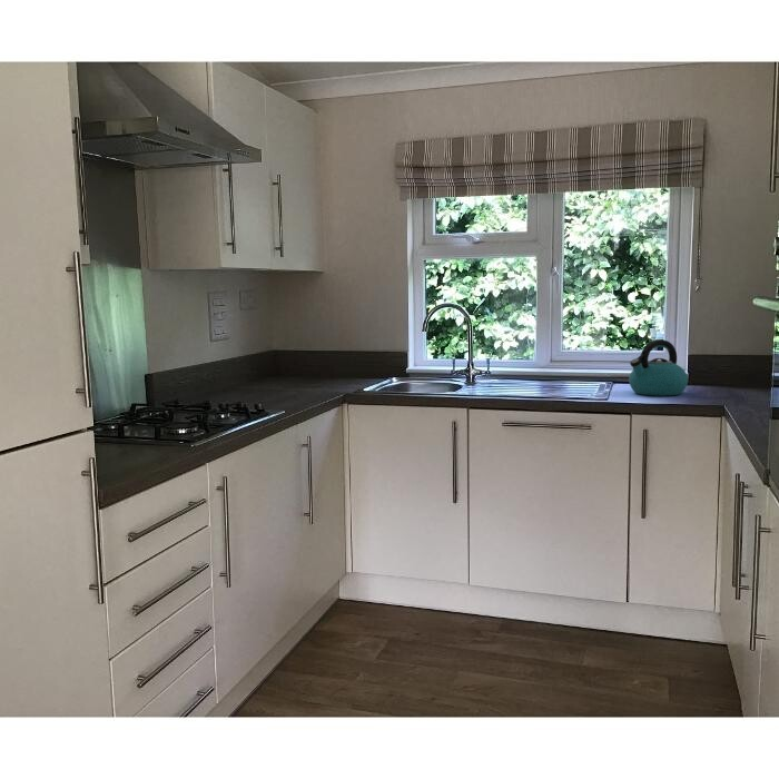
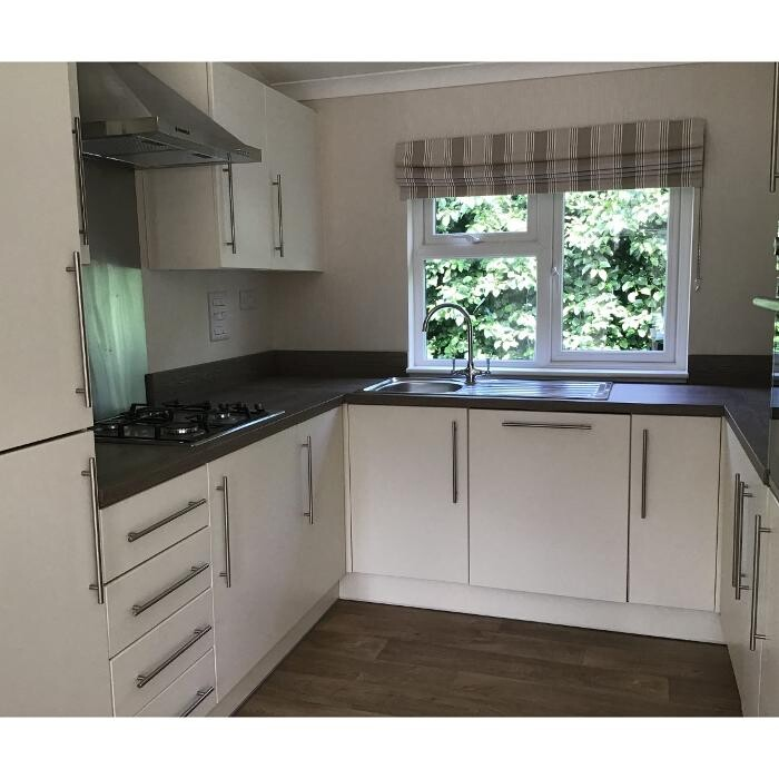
- kettle [628,338,689,397]
